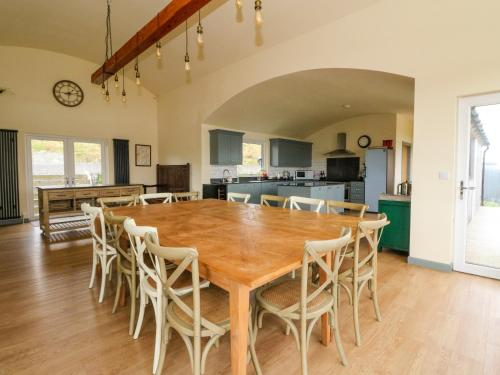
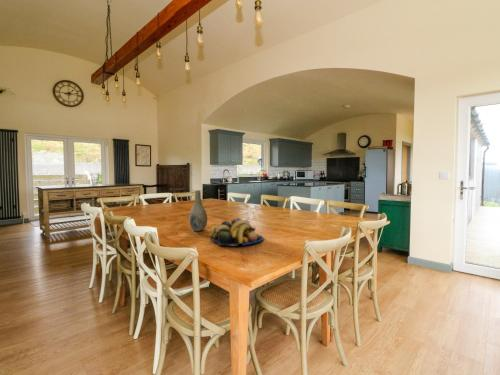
+ vase [188,189,208,232]
+ fruit bowl [209,217,264,247]
